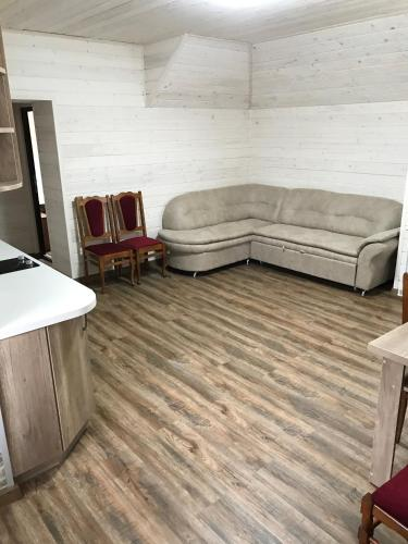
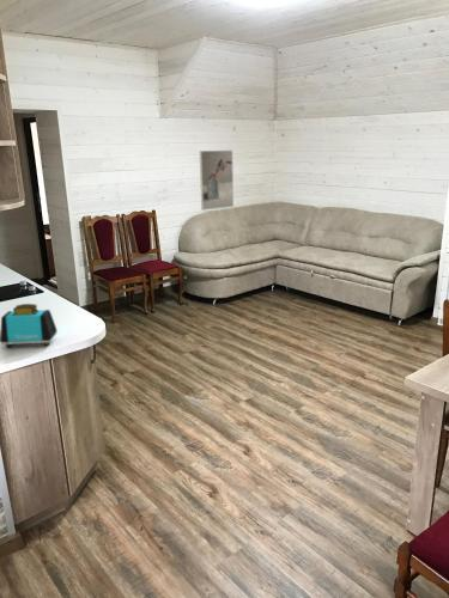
+ toaster [0,303,59,348]
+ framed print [199,150,235,212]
